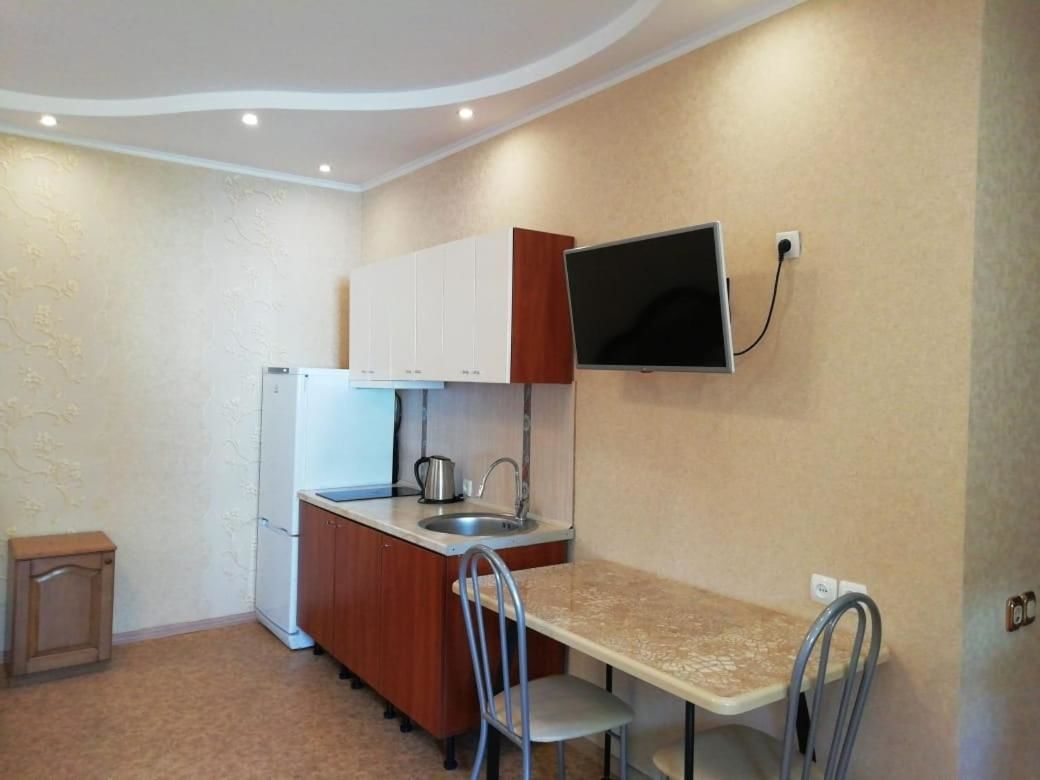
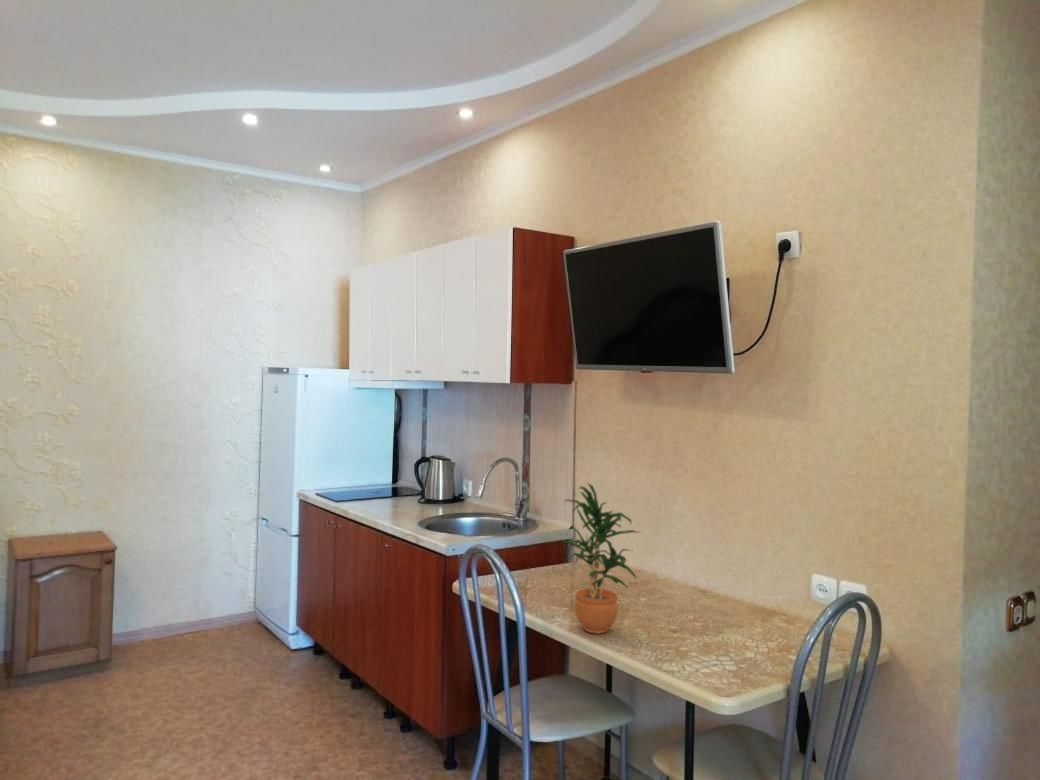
+ potted plant [559,482,642,635]
